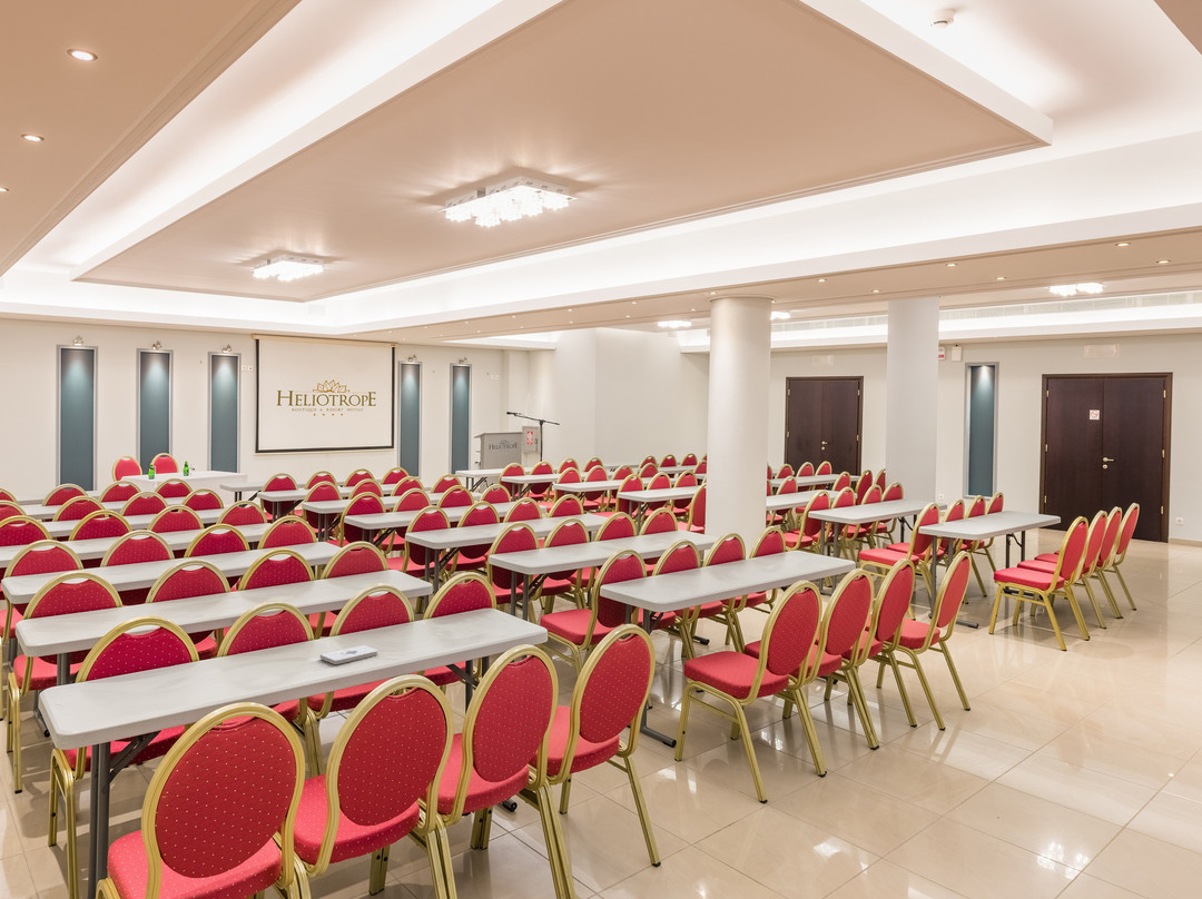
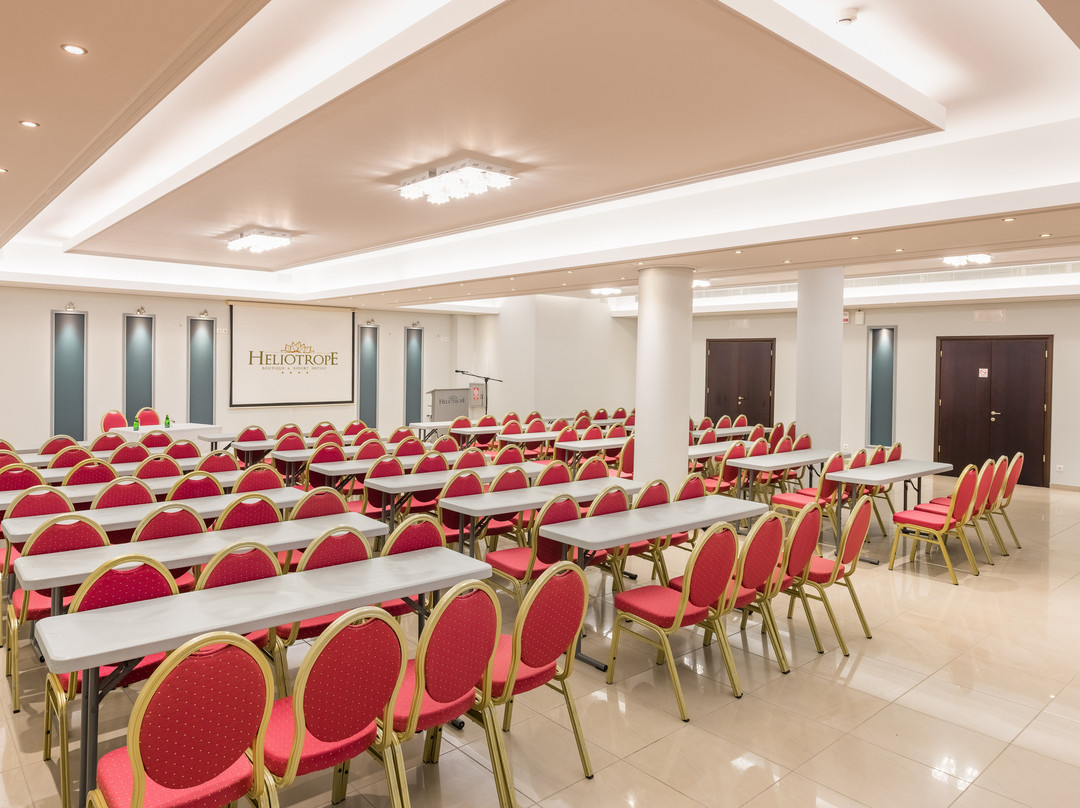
- notepad [319,644,380,665]
